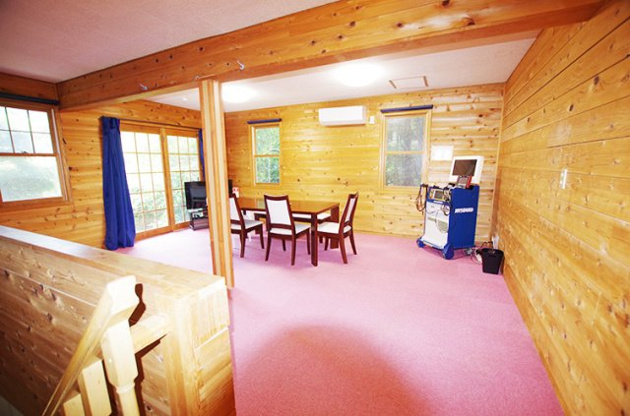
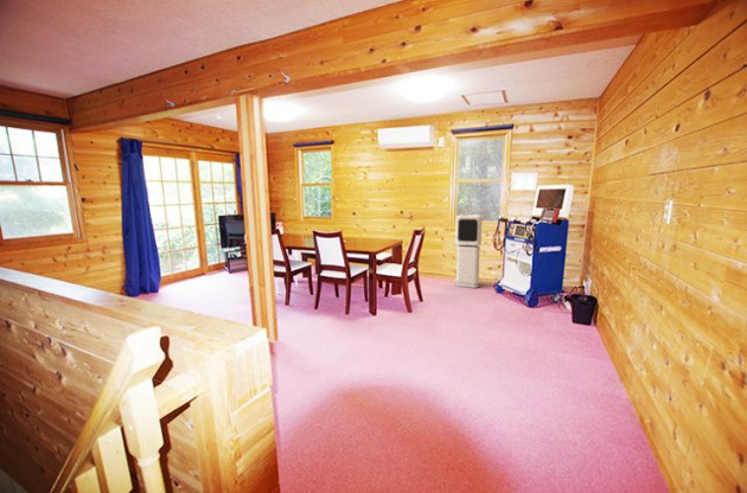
+ air purifier [454,213,484,289]
